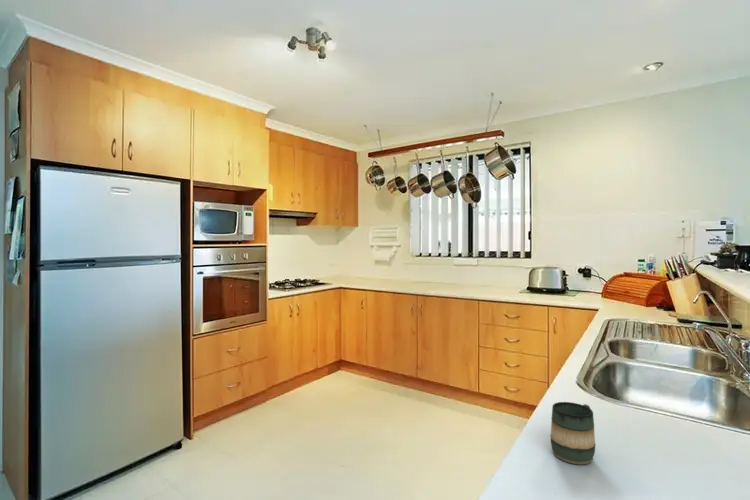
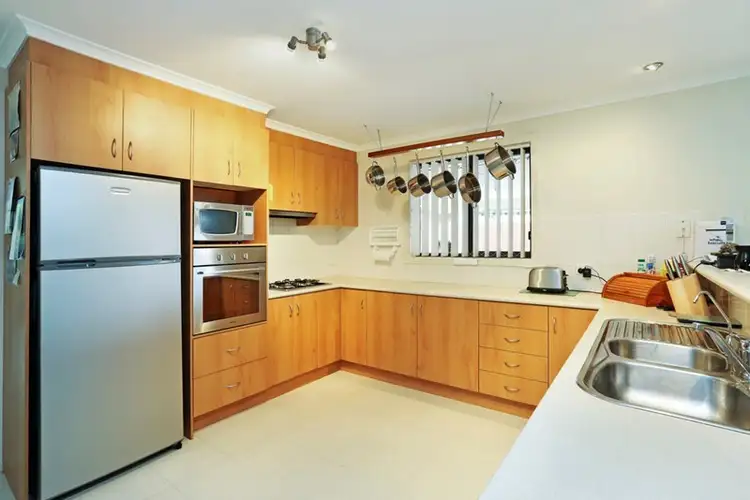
- mug [549,401,597,465]
